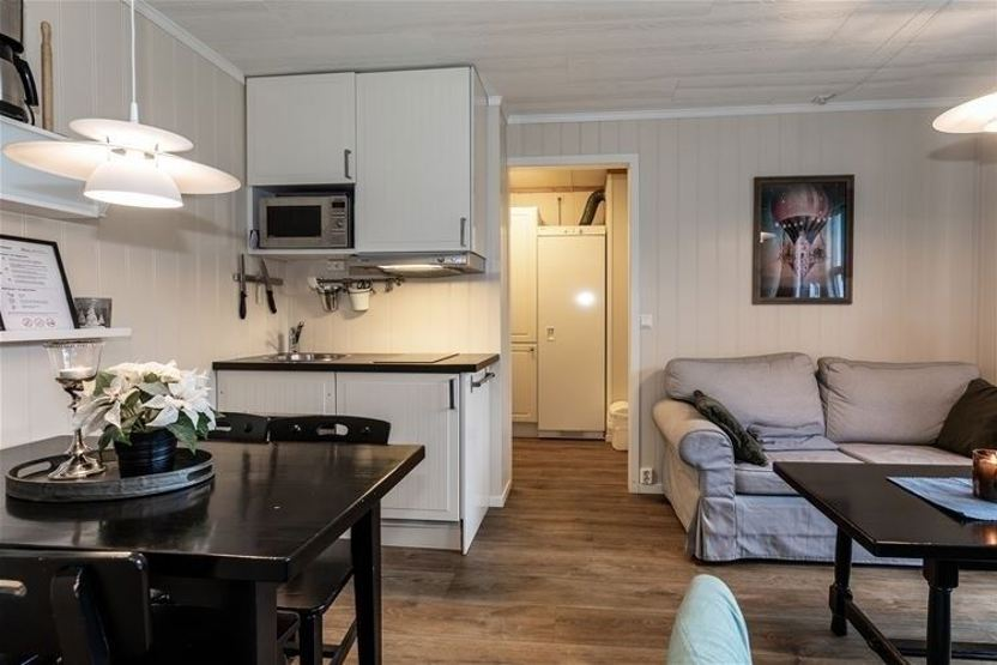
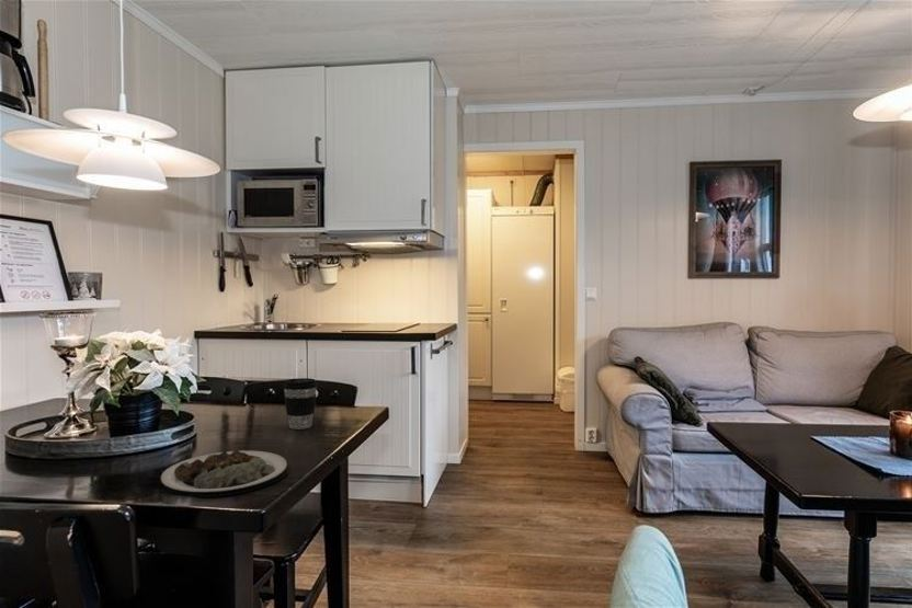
+ coffee cup [282,377,318,431]
+ plate [160,449,288,498]
